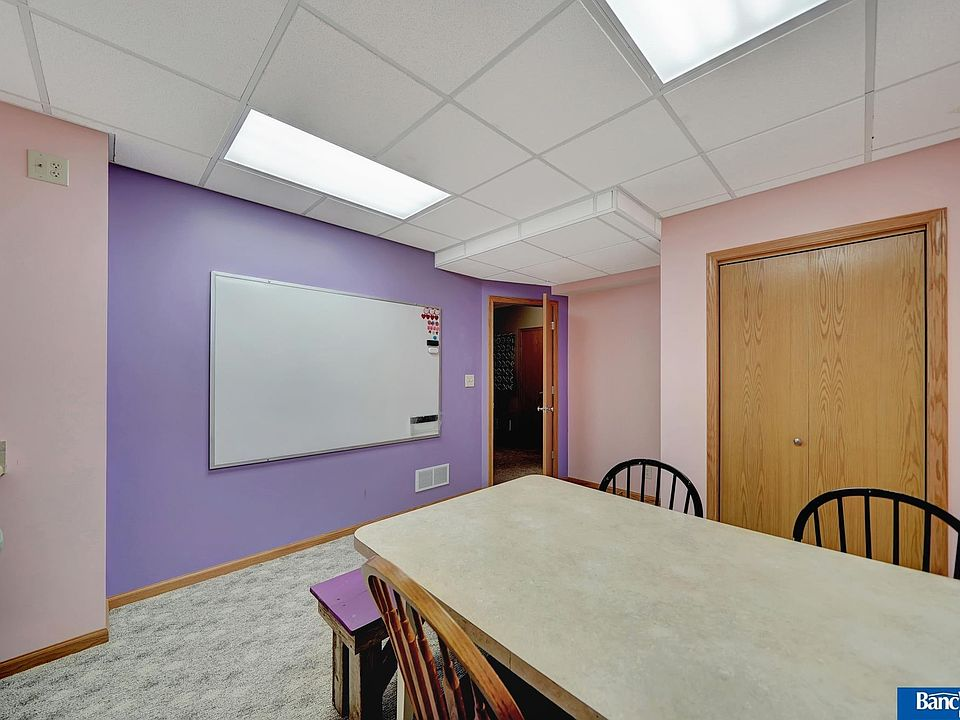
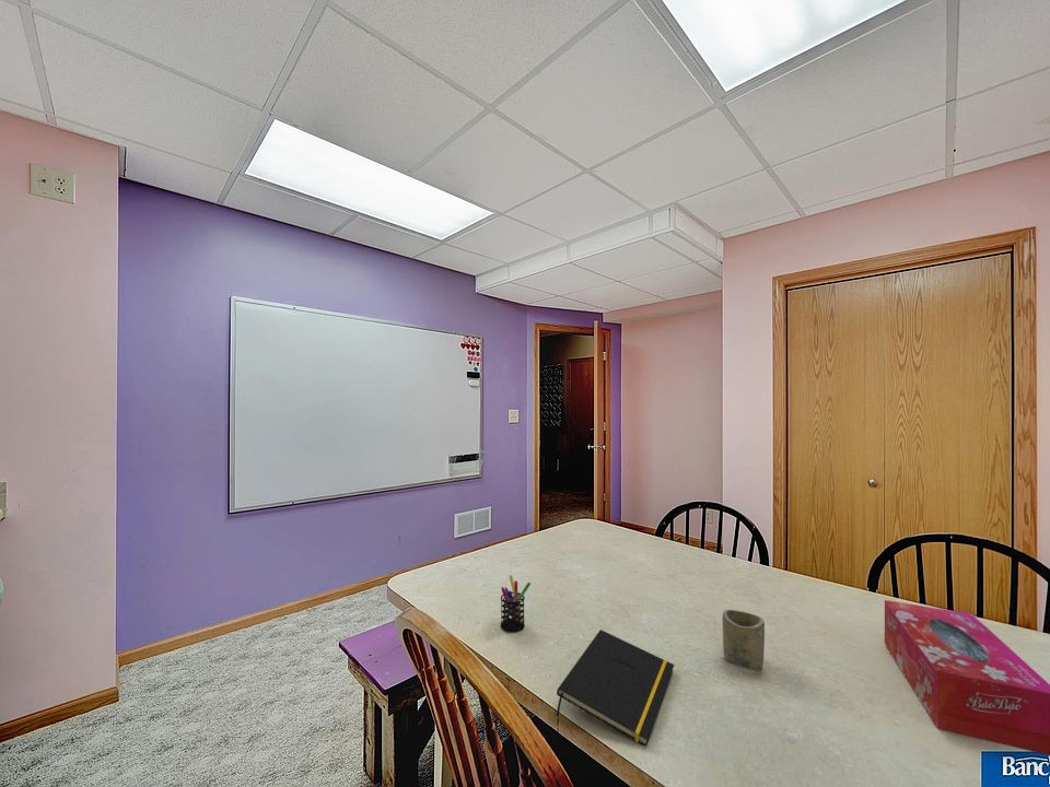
+ notepad [556,629,675,748]
+ cup [722,609,766,670]
+ pen holder [500,574,532,633]
+ tissue box [884,599,1050,756]
